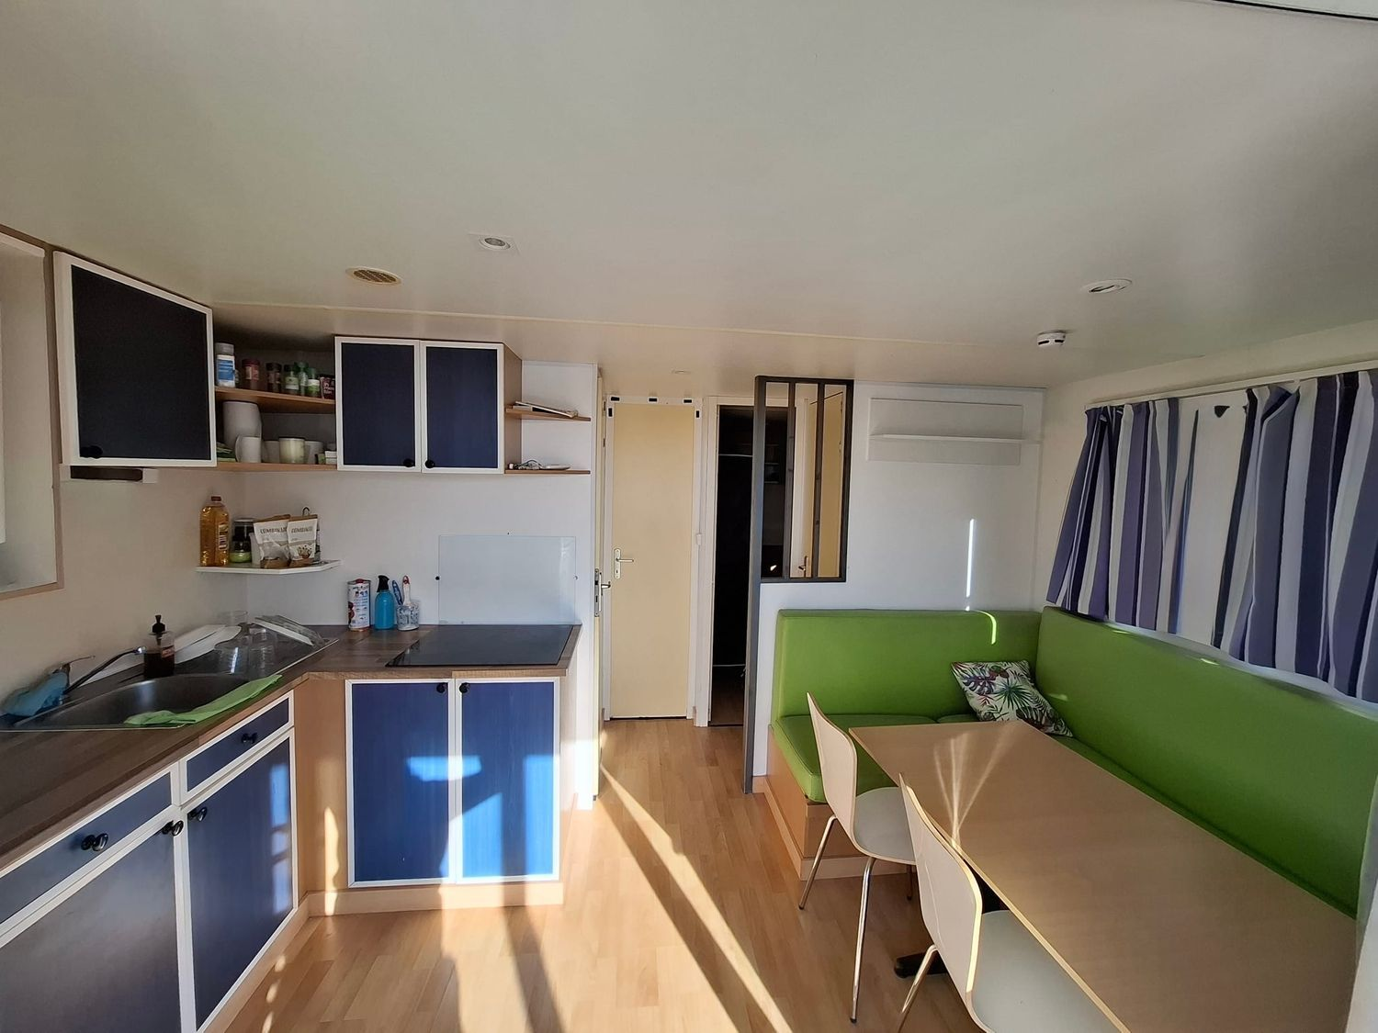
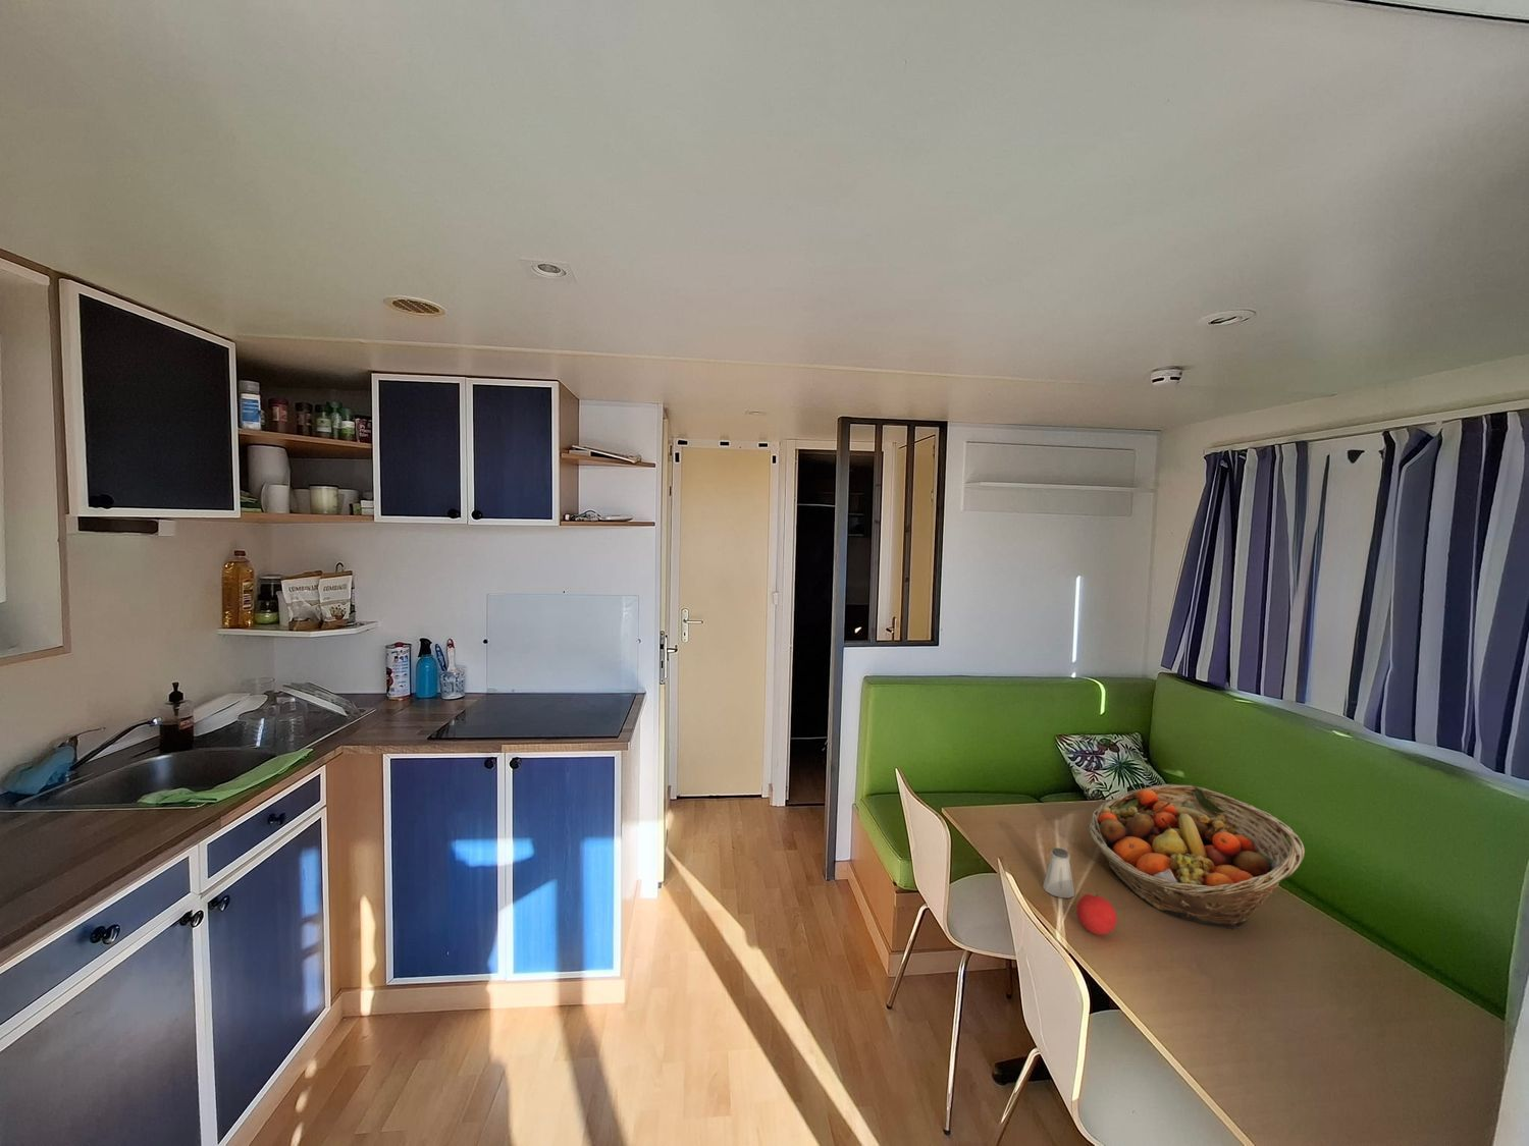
+ saltshaker [1041,847,1075,898]
+ fruit basket [1087,784,1306,931]
+ fruit [1075,890,1118,937]
